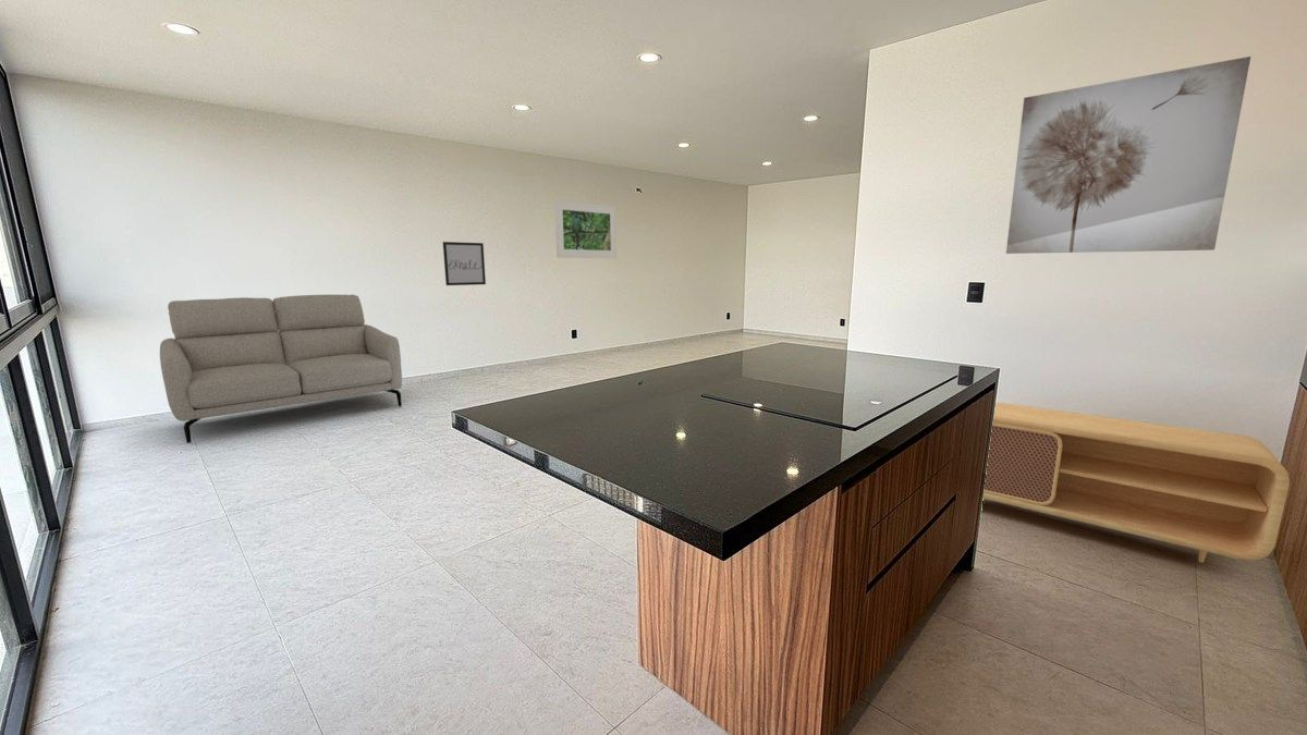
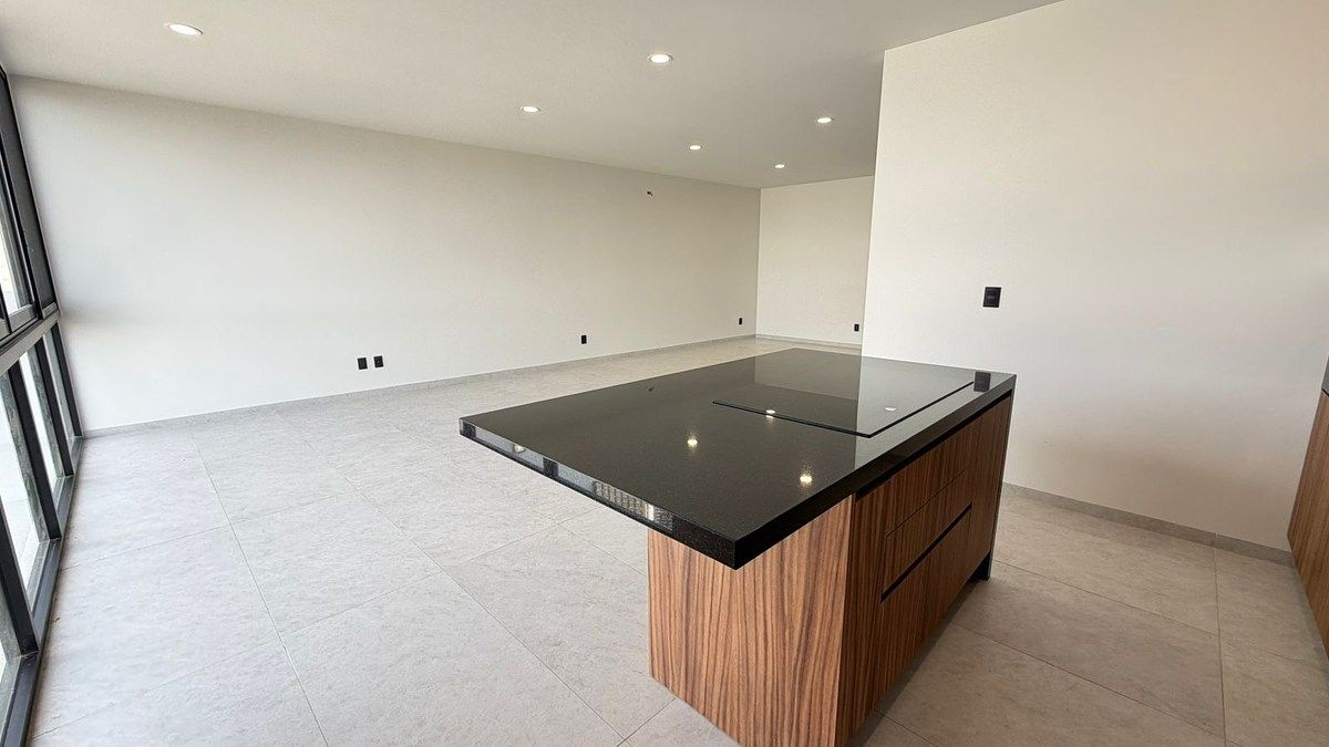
- wall art [1005,56,1251,255]
- tv stand [982,401,1291,564]
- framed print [553,199,618,259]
- sofa [159,294,403,444]
- wall art [442,241,487,286]
